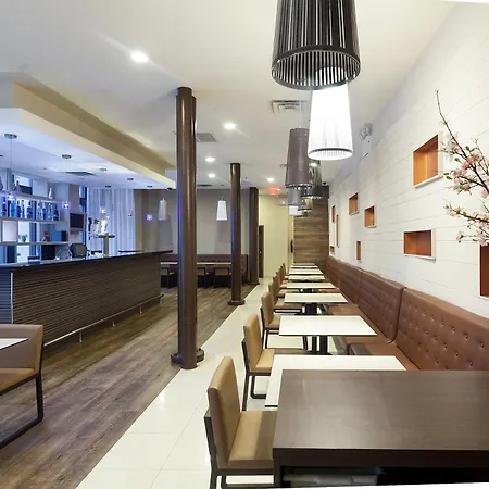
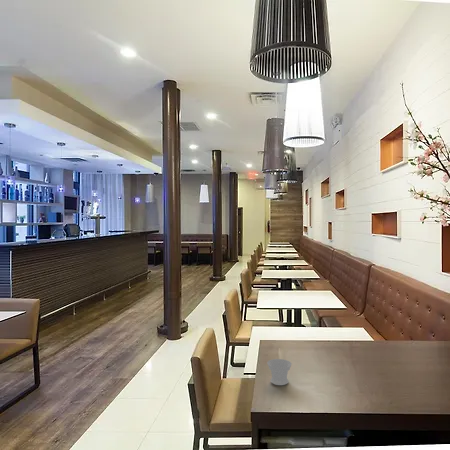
+ cup [266,358,293,386]
